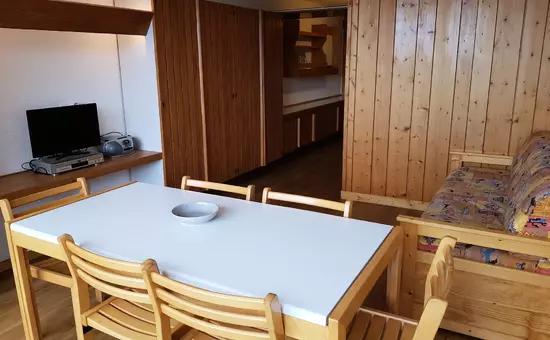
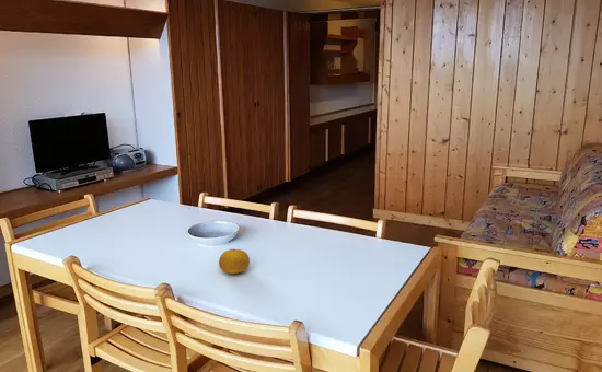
+ fruit [218,248,251,275]
